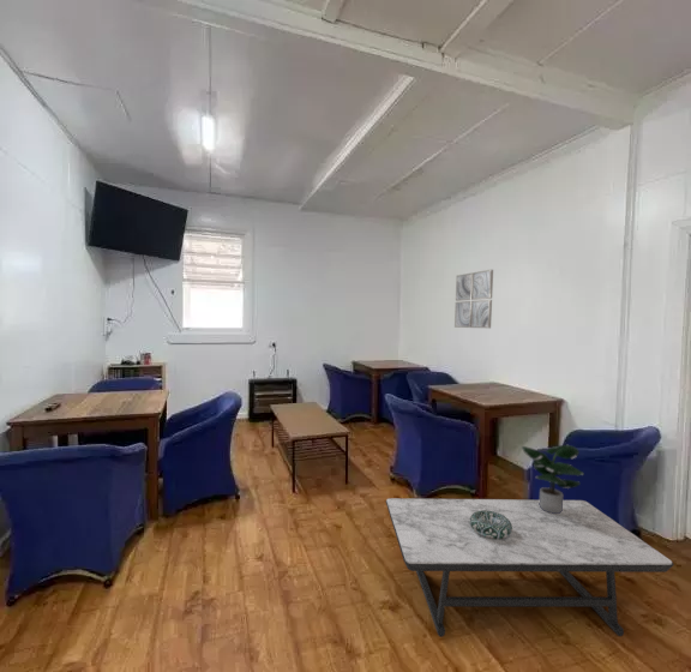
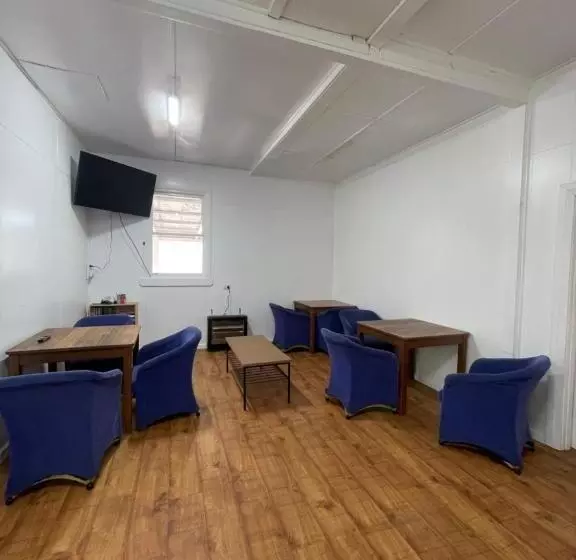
- potted plant [521,444,585,514]
- decorative bowl [470,510,512,539]
- wall art [453,269,494,330]
- coffee table [385,497,675,638]
